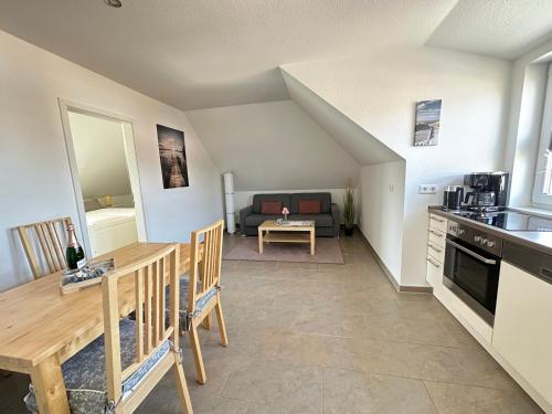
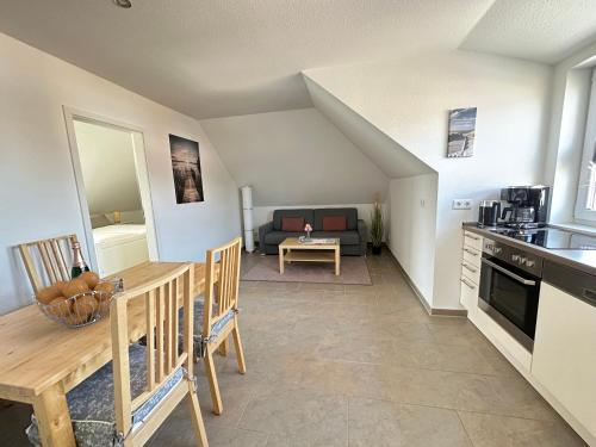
+ fruit basket [31,271,120,329]
